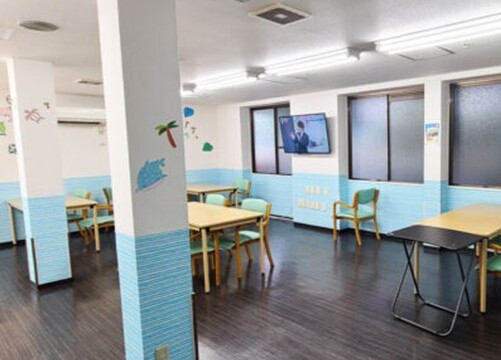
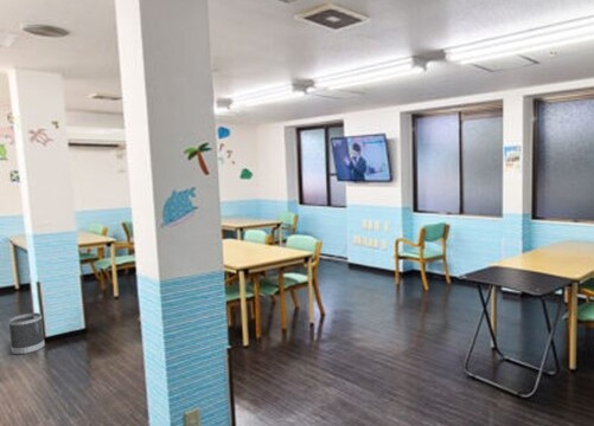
+ wastebasket [7,312,45,356]
